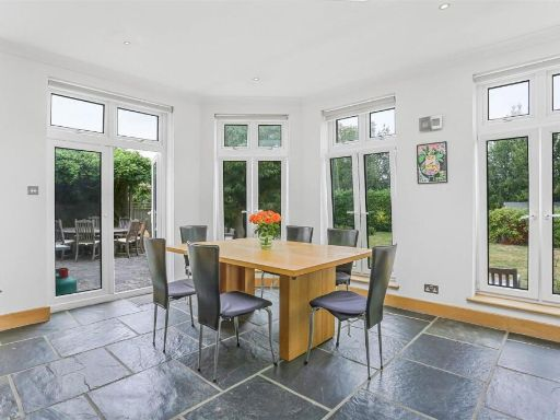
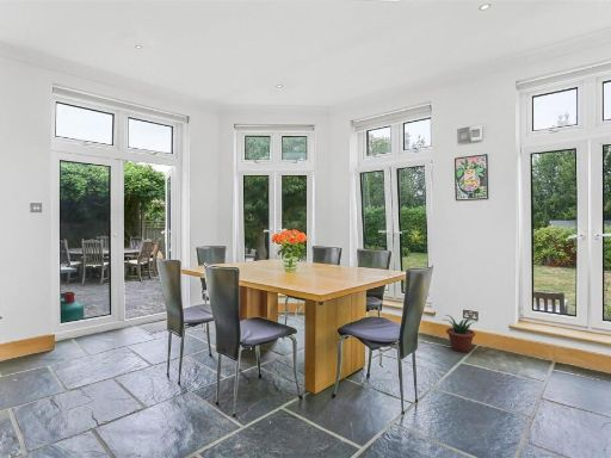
+ potted plant [442,314,477,353]
